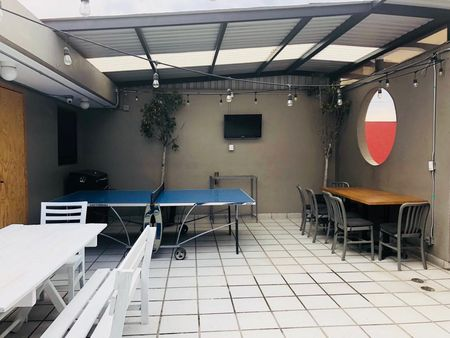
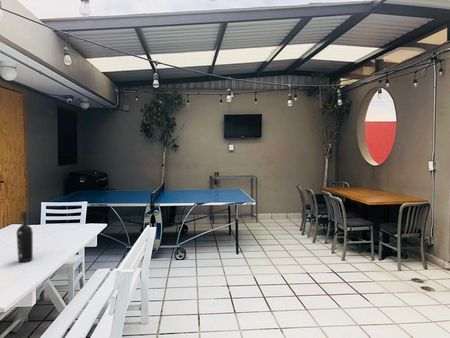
+ wine bottle [16,211,34,263]
